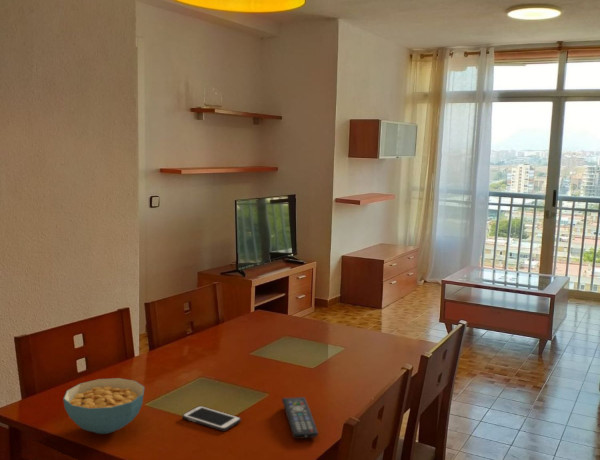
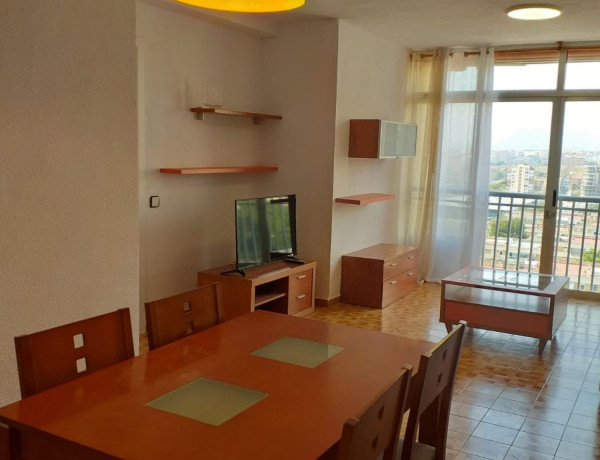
- cereal bowl [62,377,145,435]
- remote control [281,396,319,440]
- cell phone [181,405,242,432]
